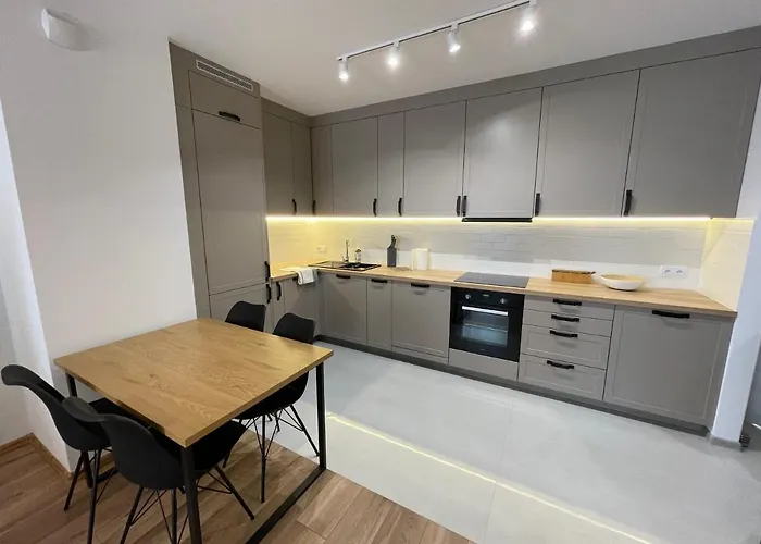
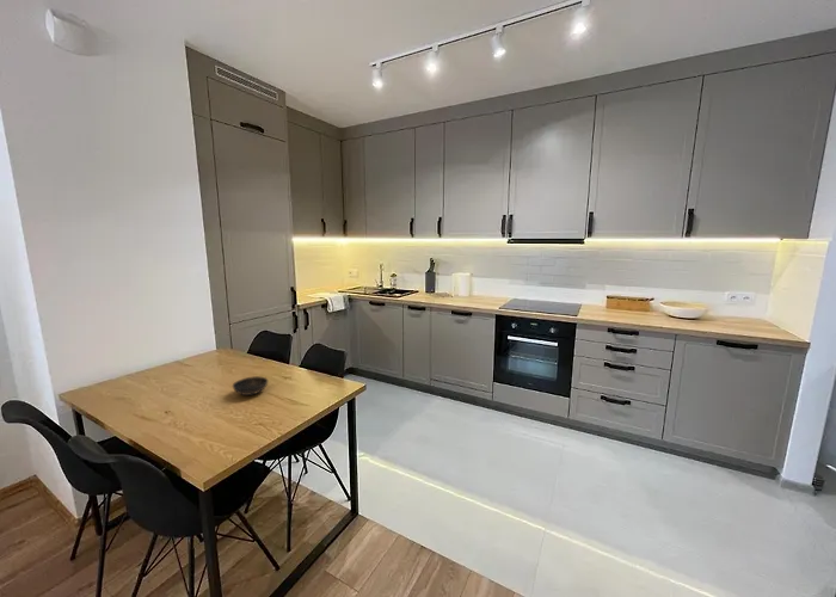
+ bowl [232,375,269,396]
